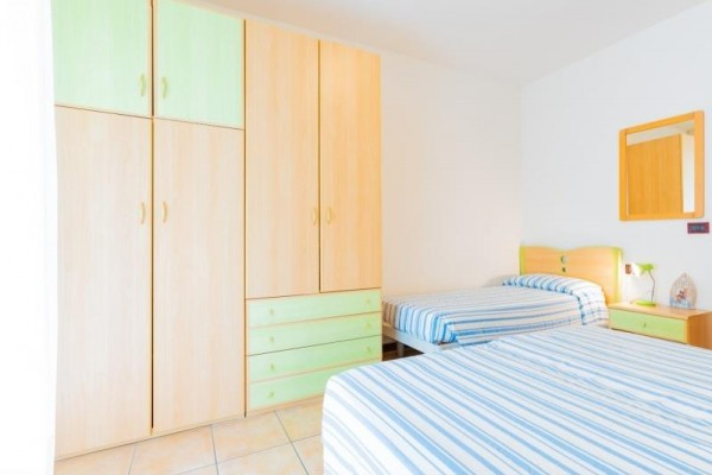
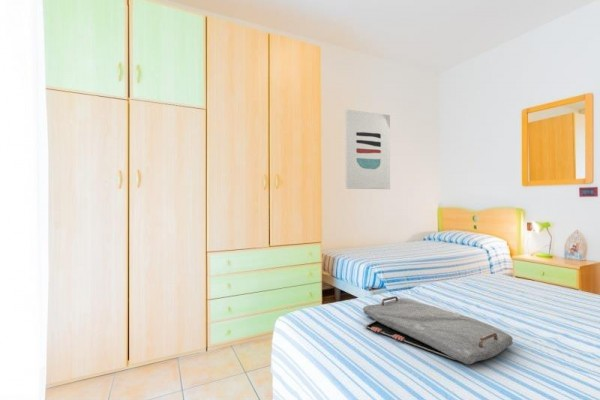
+ serving tray [362,295,514,365]
+ wall art [345,109,391,190]
